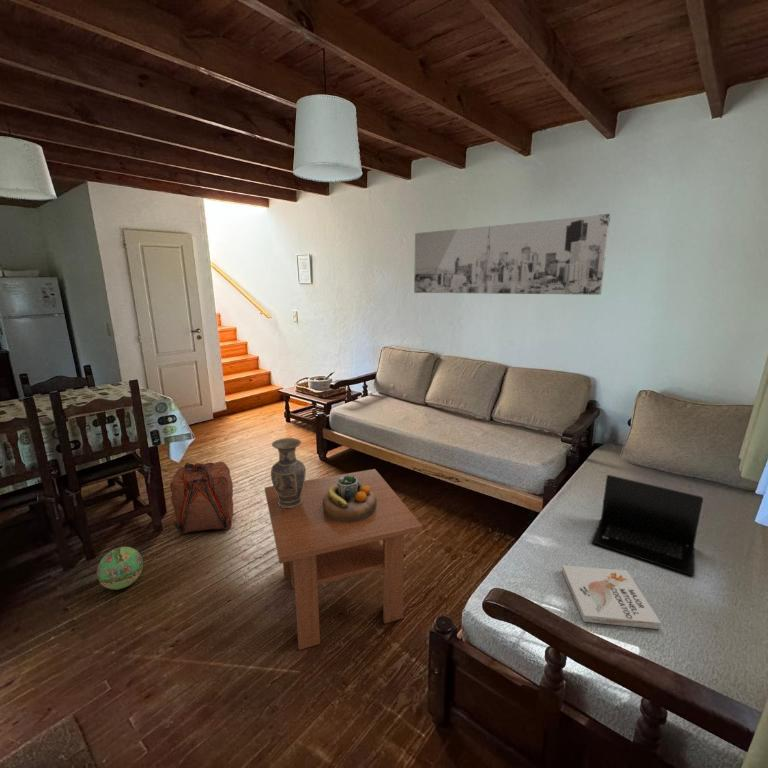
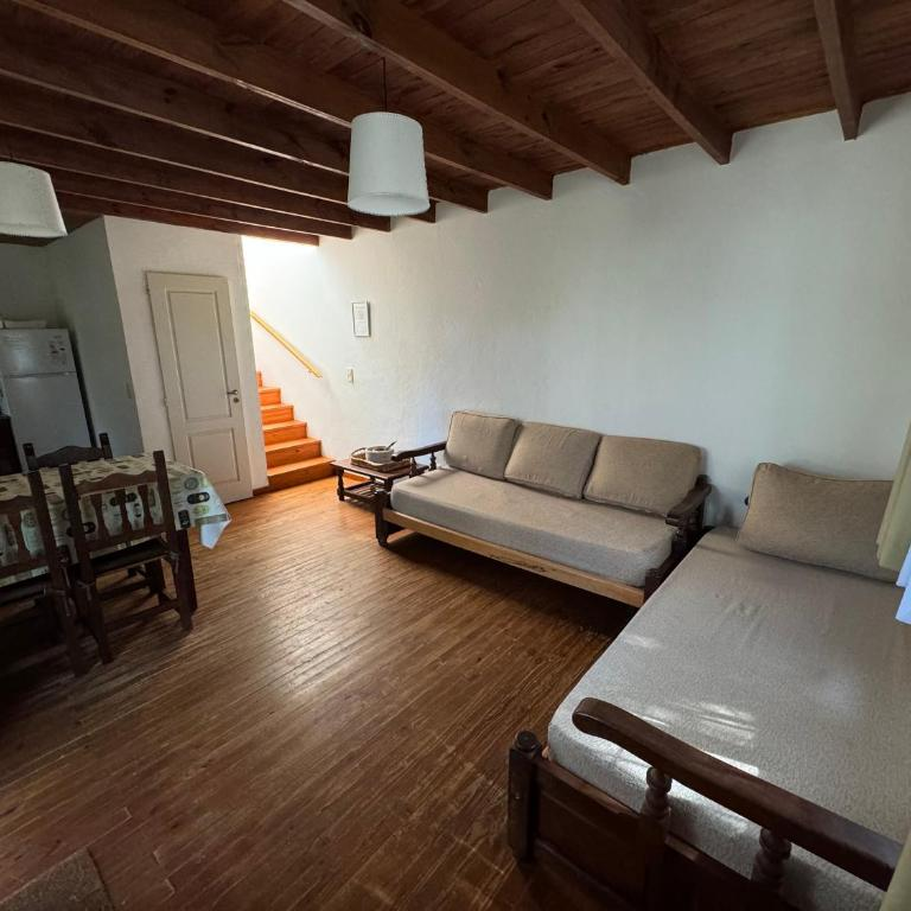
- book [561,564,662,630]
- vase [270,437,307,508]
- decorative bowl [323,475,377,522]
- laptop [591,474,704,577]
- backpack [169,461,235,535]
- ball [96,546,144,590]
- wall art [413,213,611,296]
- coffee table [264,468,423,651]
